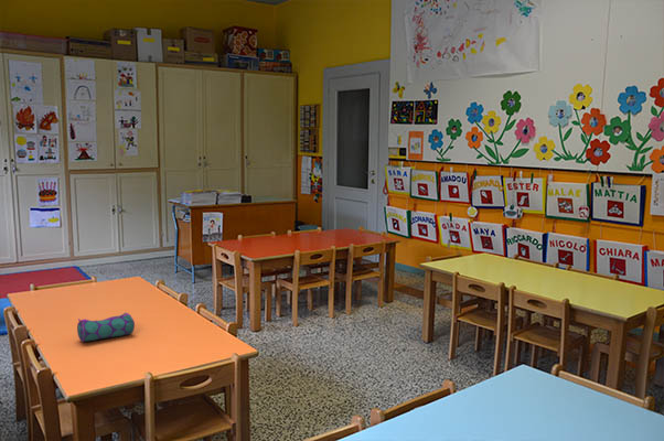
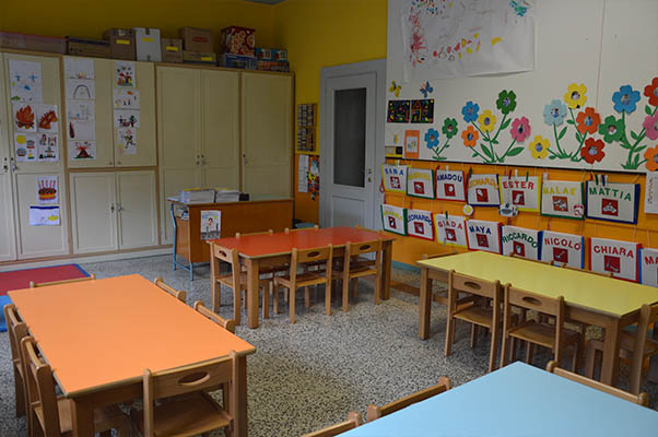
- pencil case [76,311,136,343]
